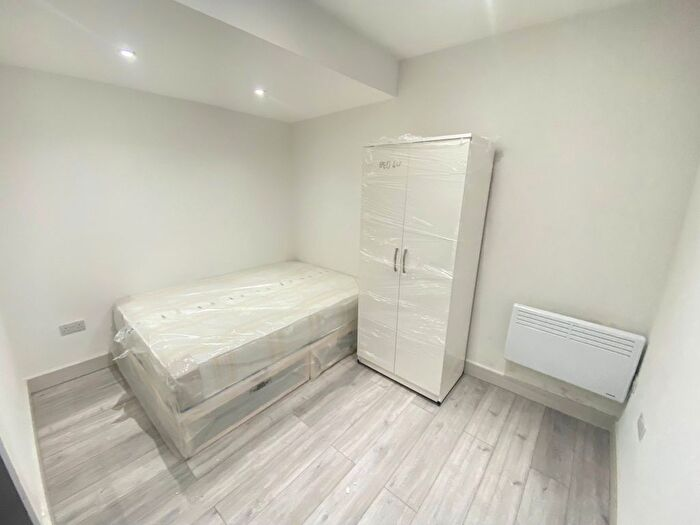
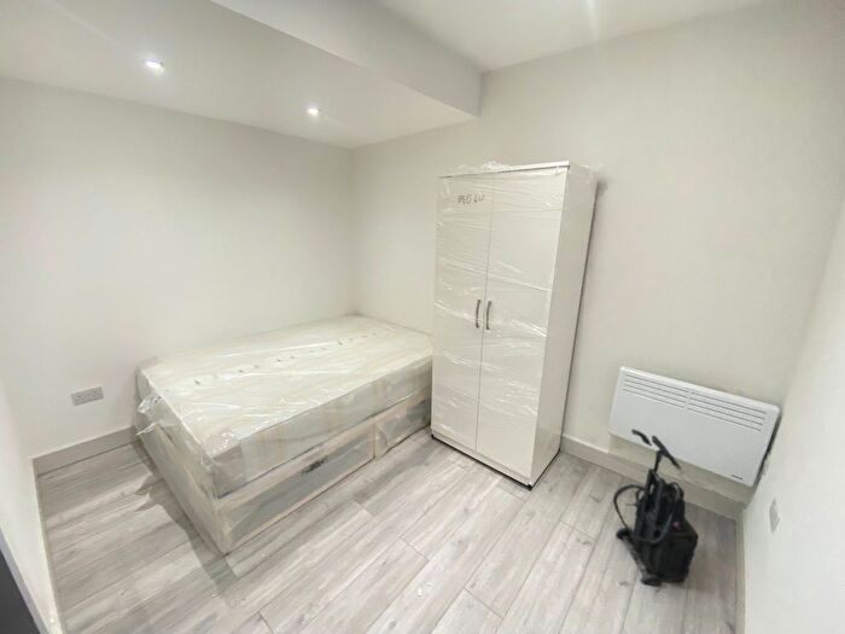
+ vacuum cleaner [612,427,700,587]
